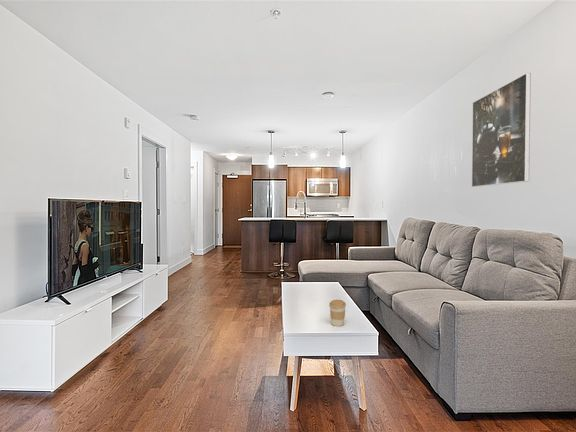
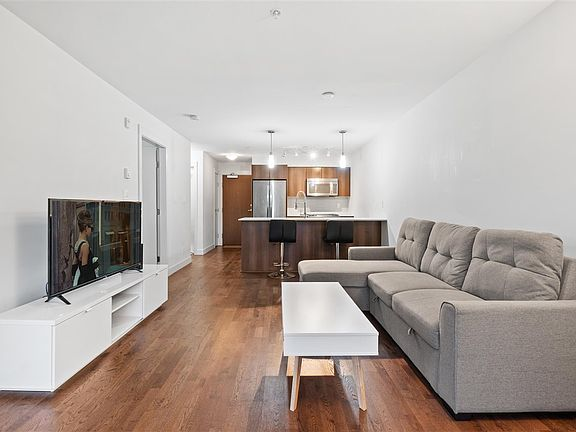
- coffee cup [328,299,347,327]
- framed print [471,72,532,188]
